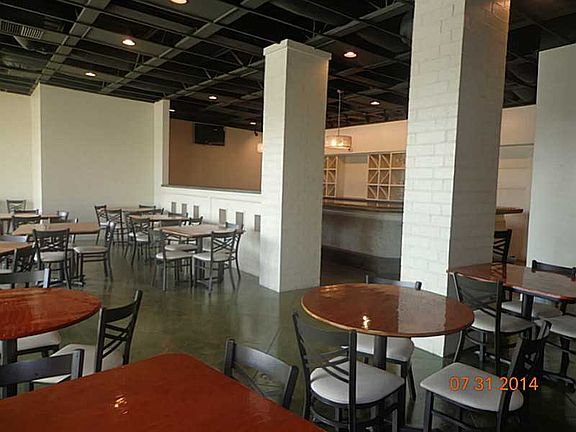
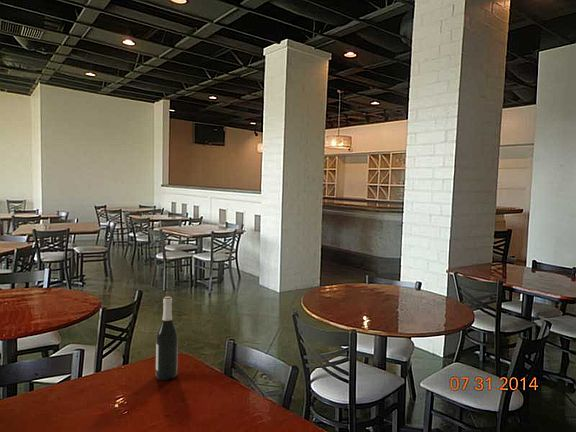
+ wine bottle [155,295,179,381]
